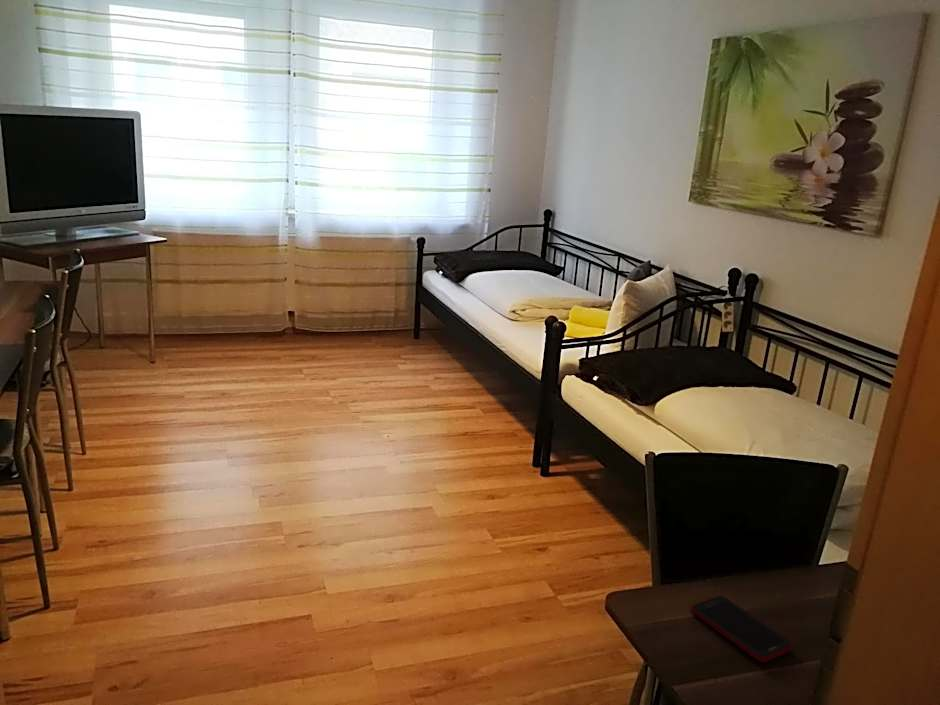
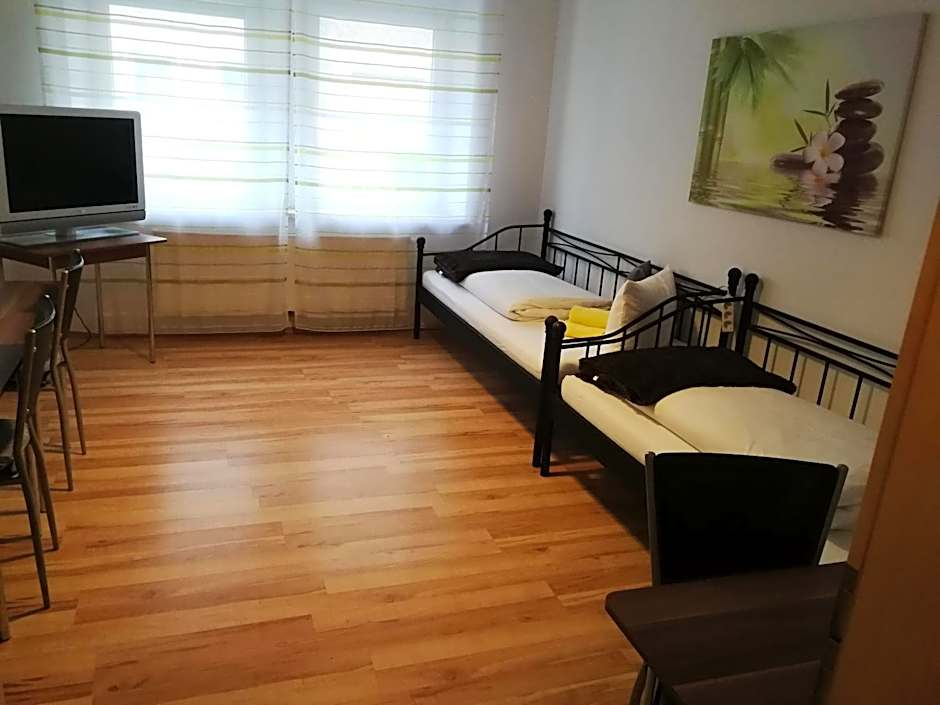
- cell phone [690,595,794,663]
